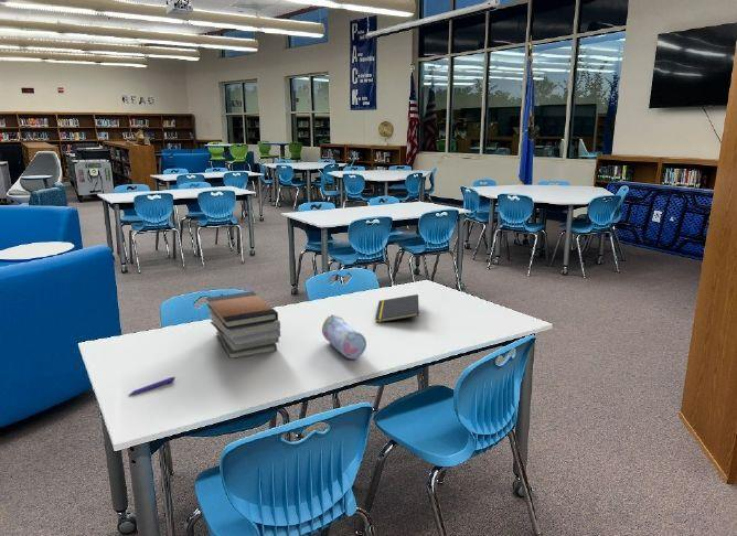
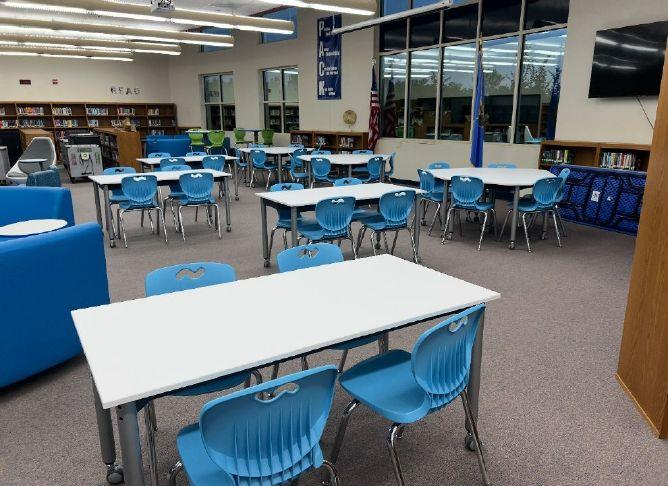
- pen [128,376,178,396]
- book stack [205,290,281,360]
- pencil case [321,313,367,361]
- notepad [374,293,420,324]
